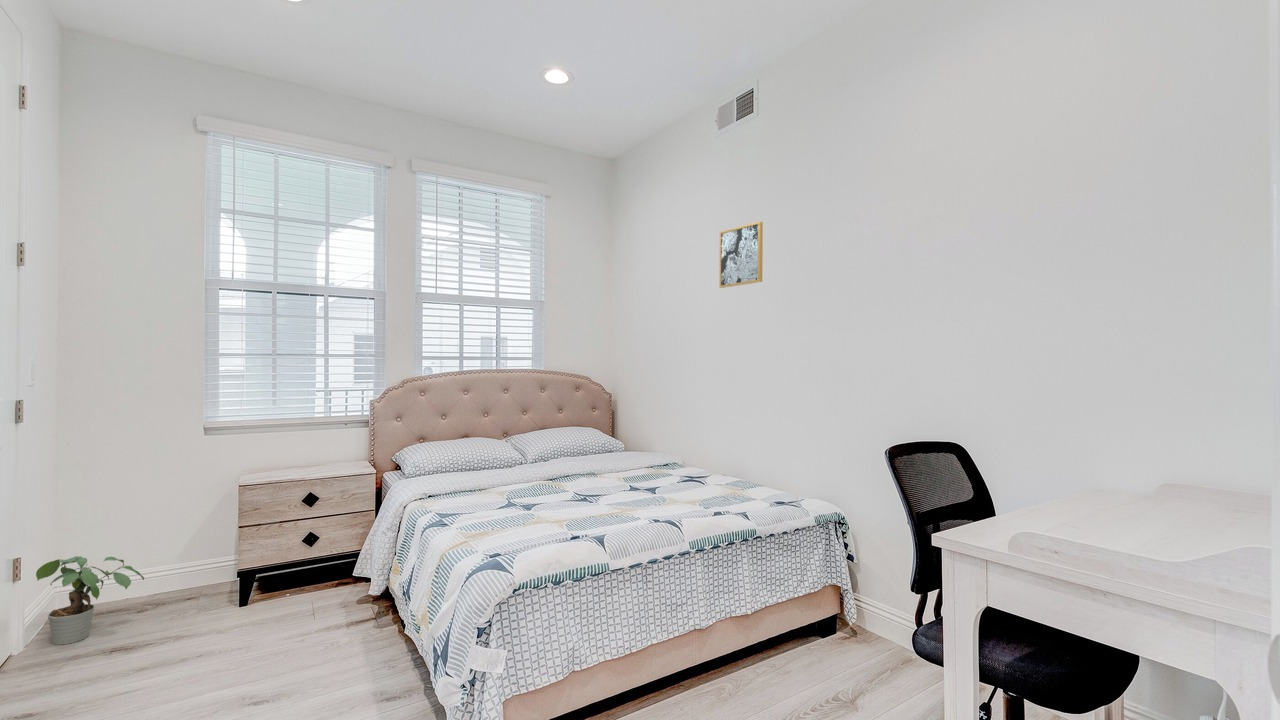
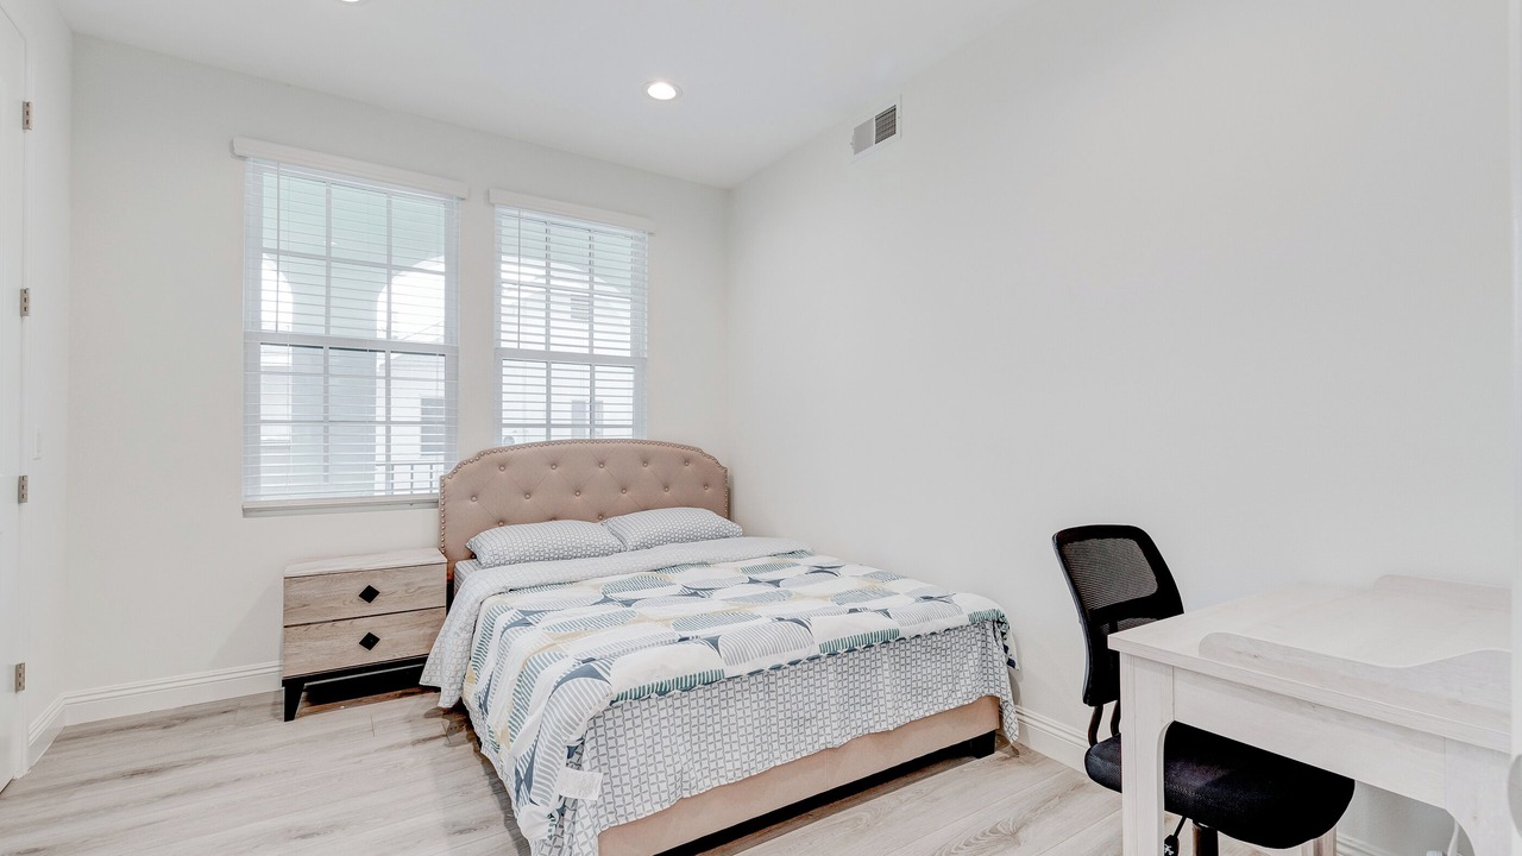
- potted plant [35,555,145,646]
- wall art [719,220,764,289]
